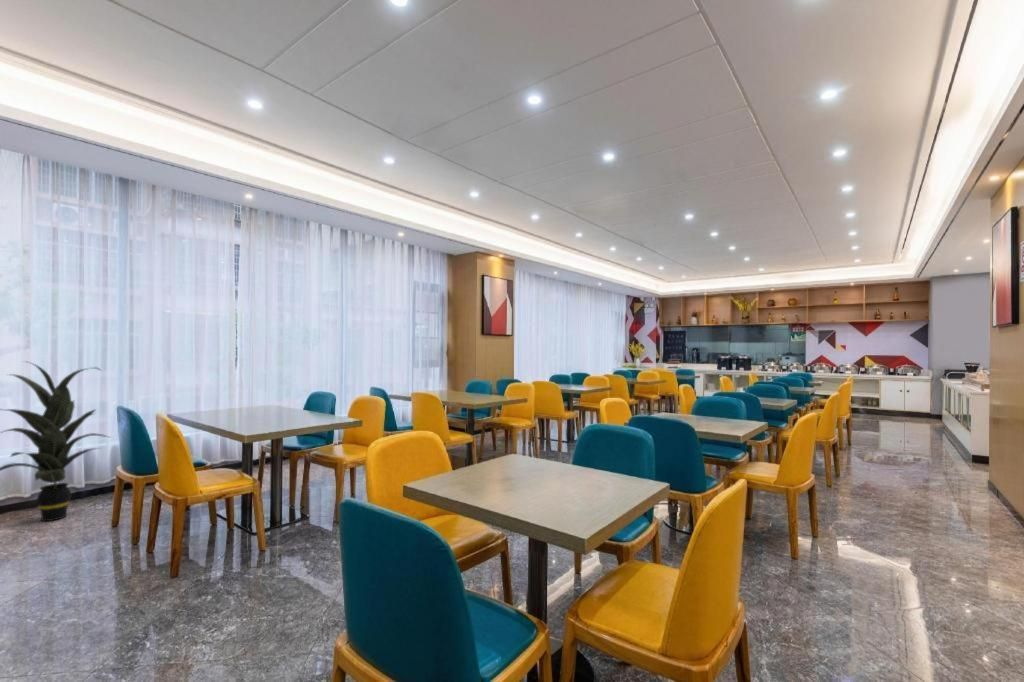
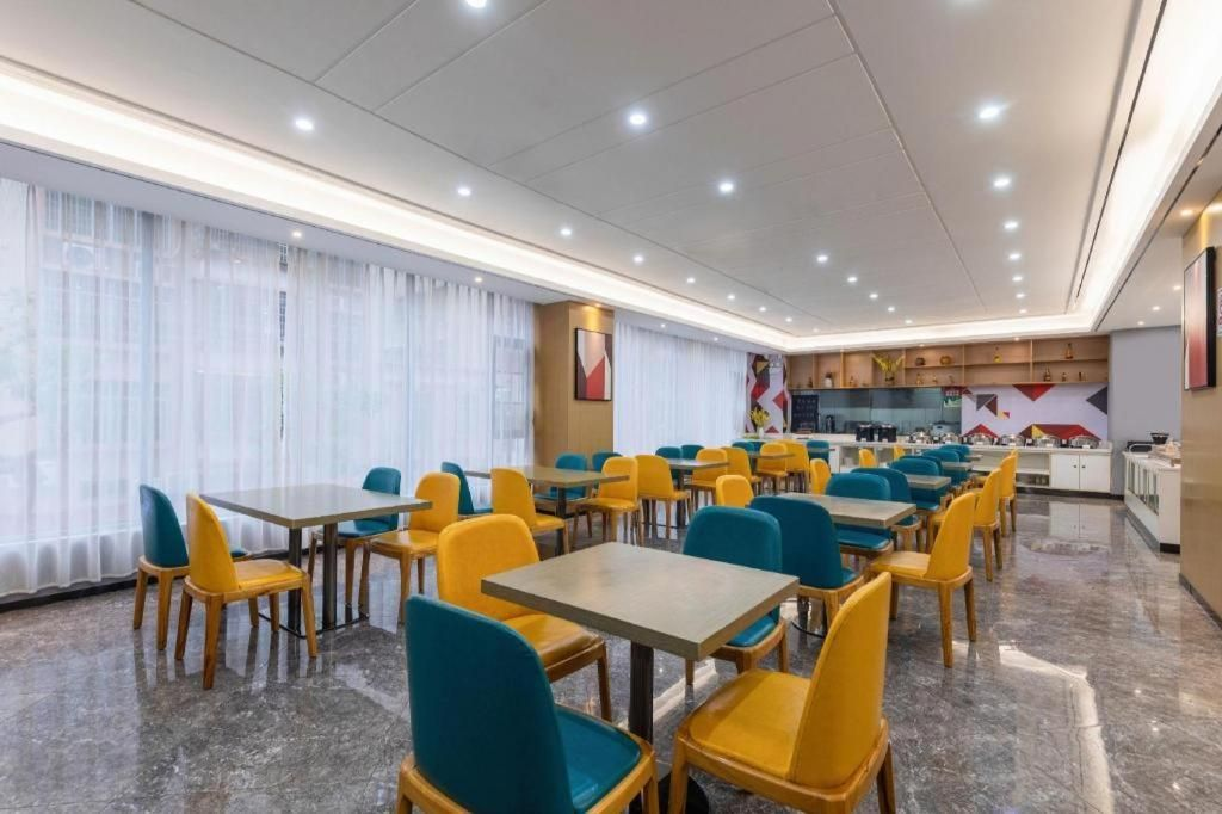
- indoor plant [0,360,113,522]
